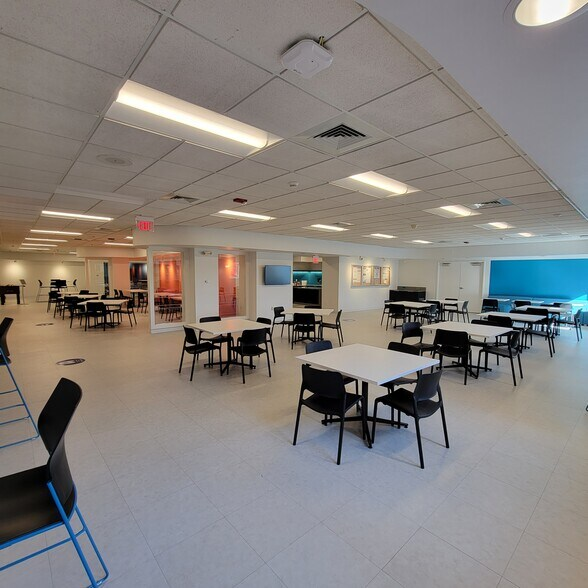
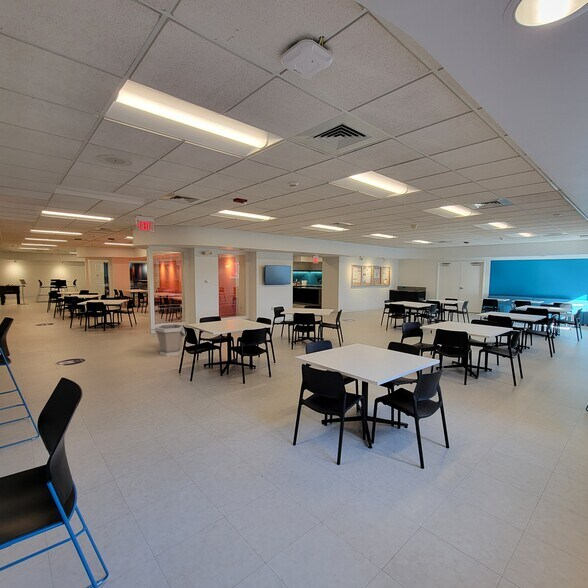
+ bucket [154,323,186,357]
